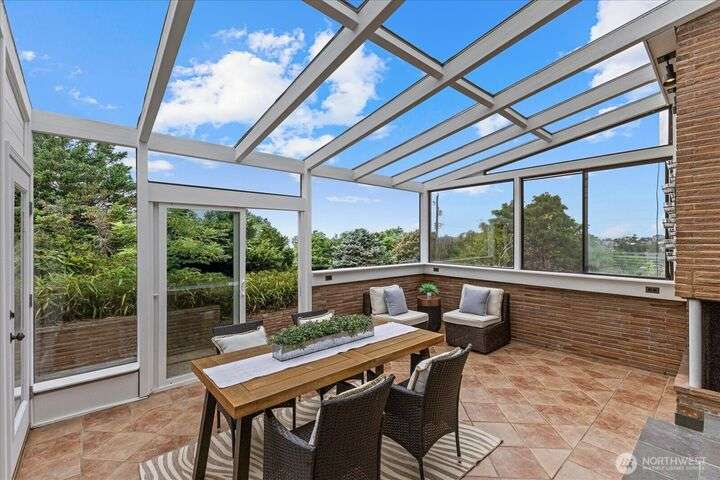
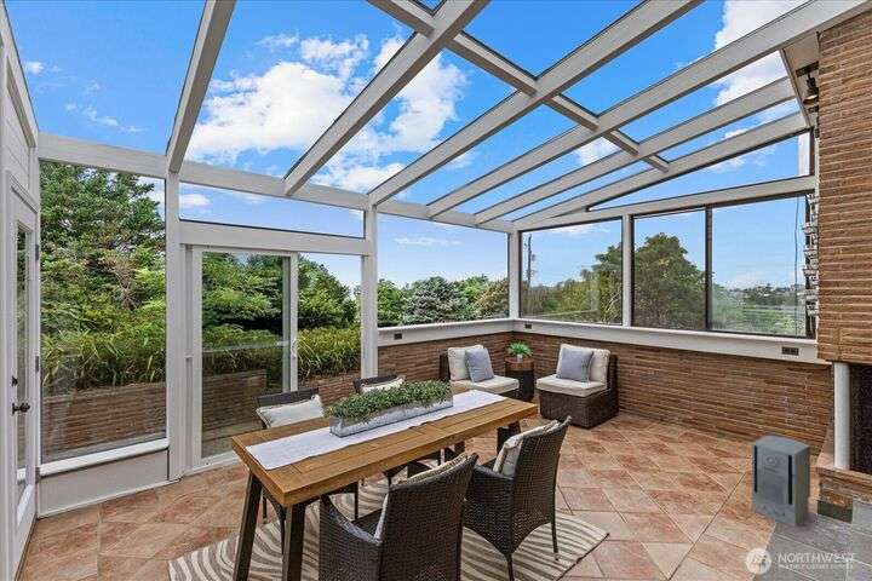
+ air purifier [751,435,811,528]
